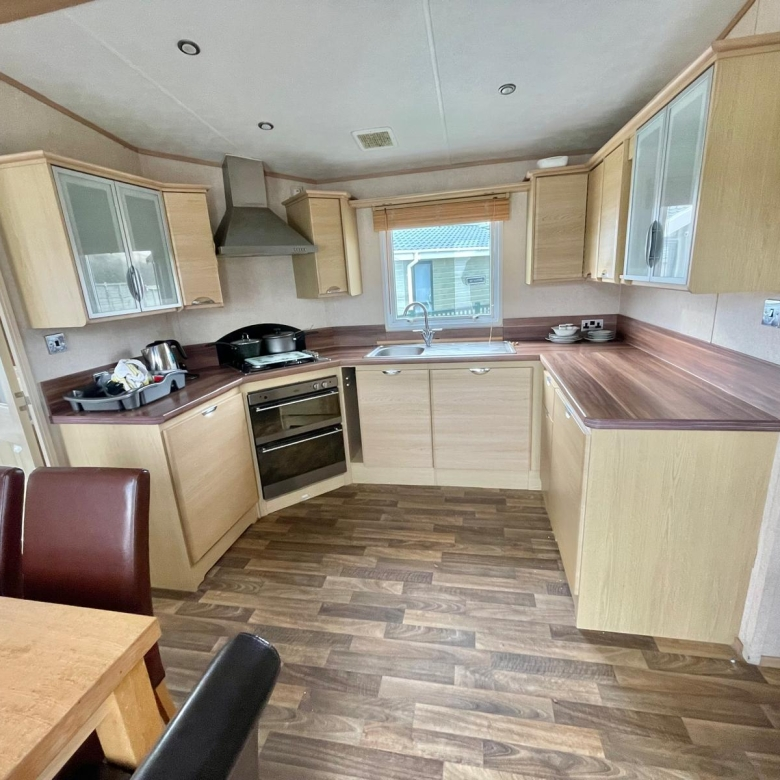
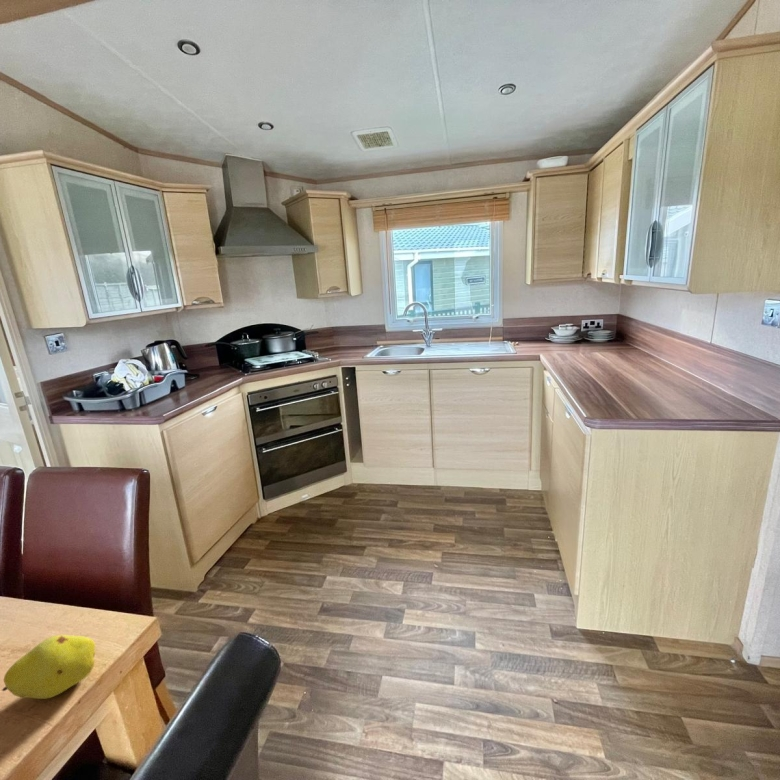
+ fruit [1,634,96,700]
